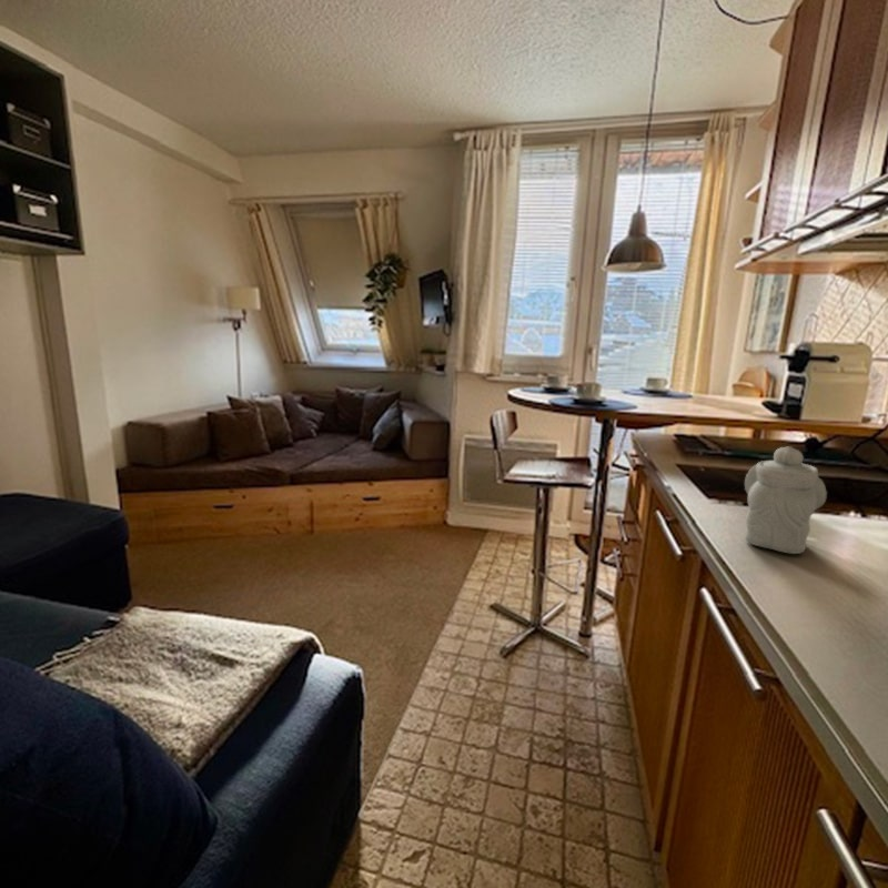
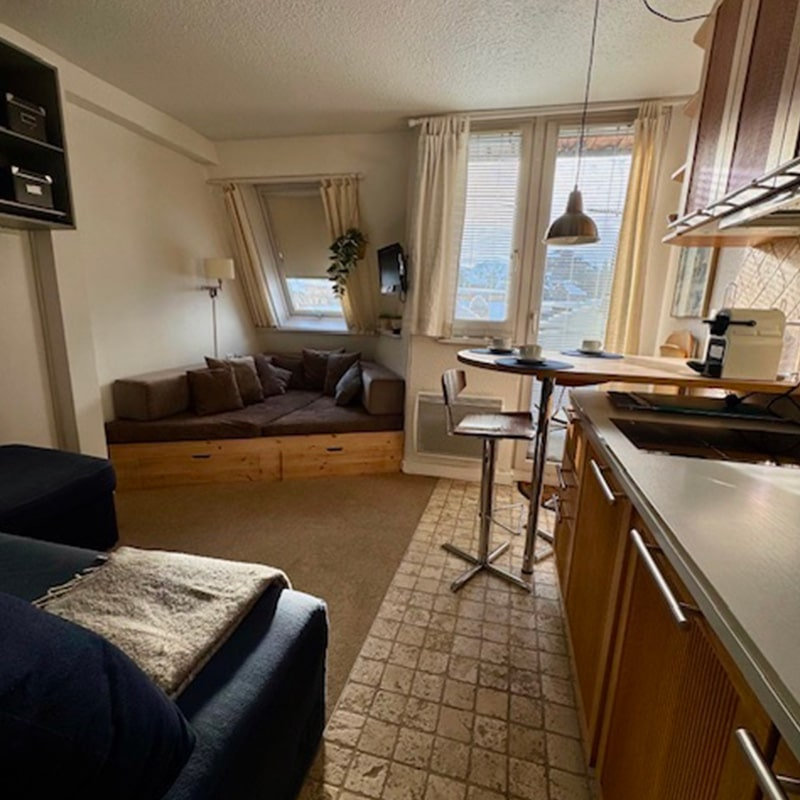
- teapot [744,445,828,555]
